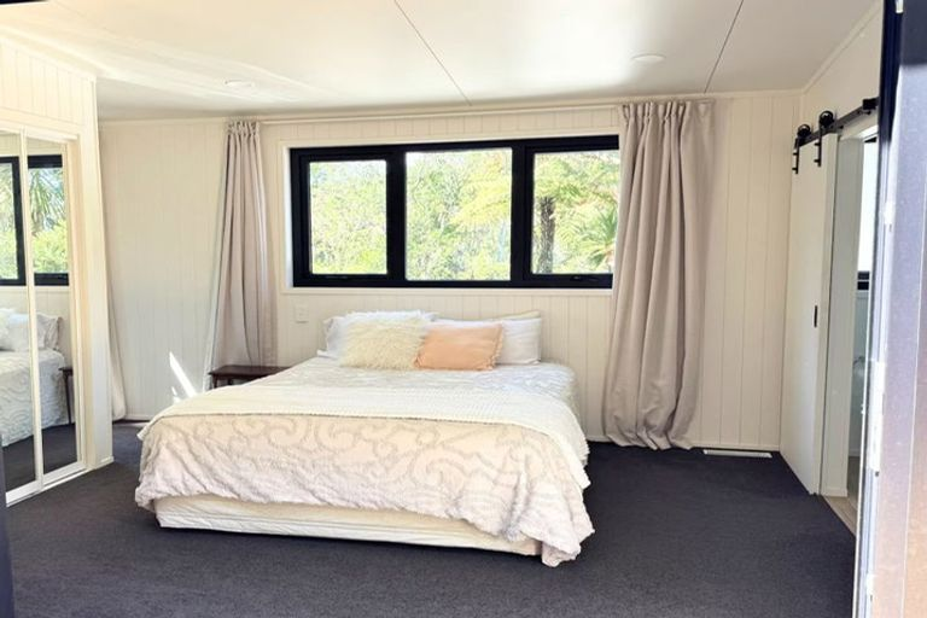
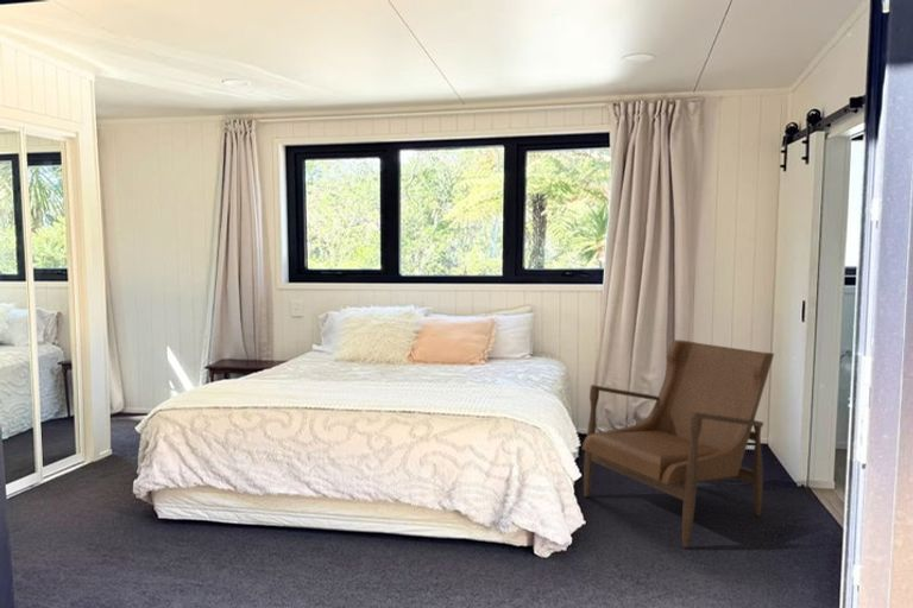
+ armchair [580,338,775,549]
